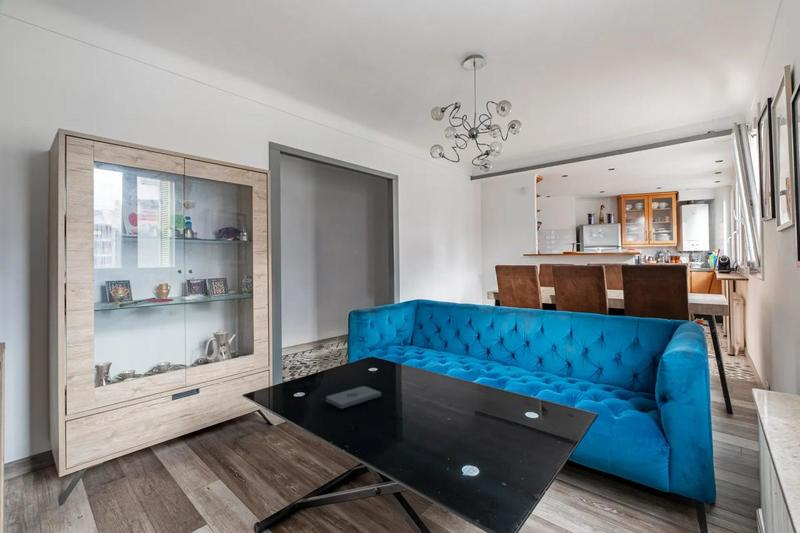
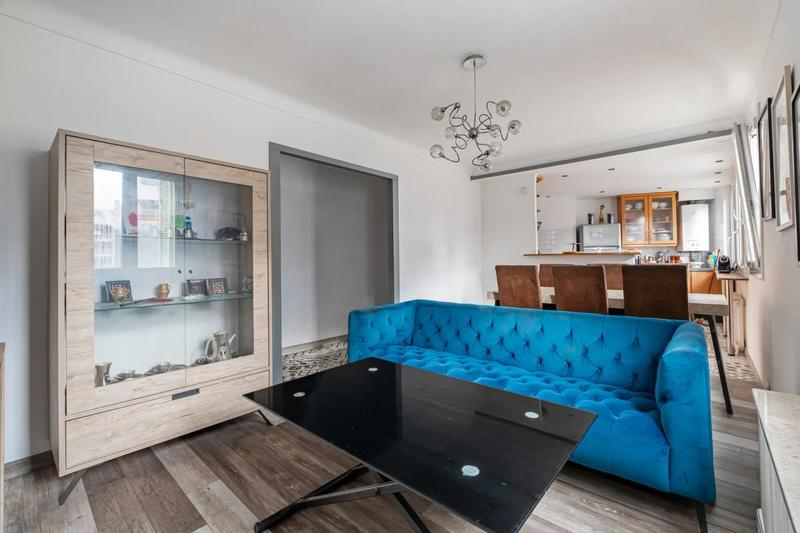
- notepad [325,385,382,410]
